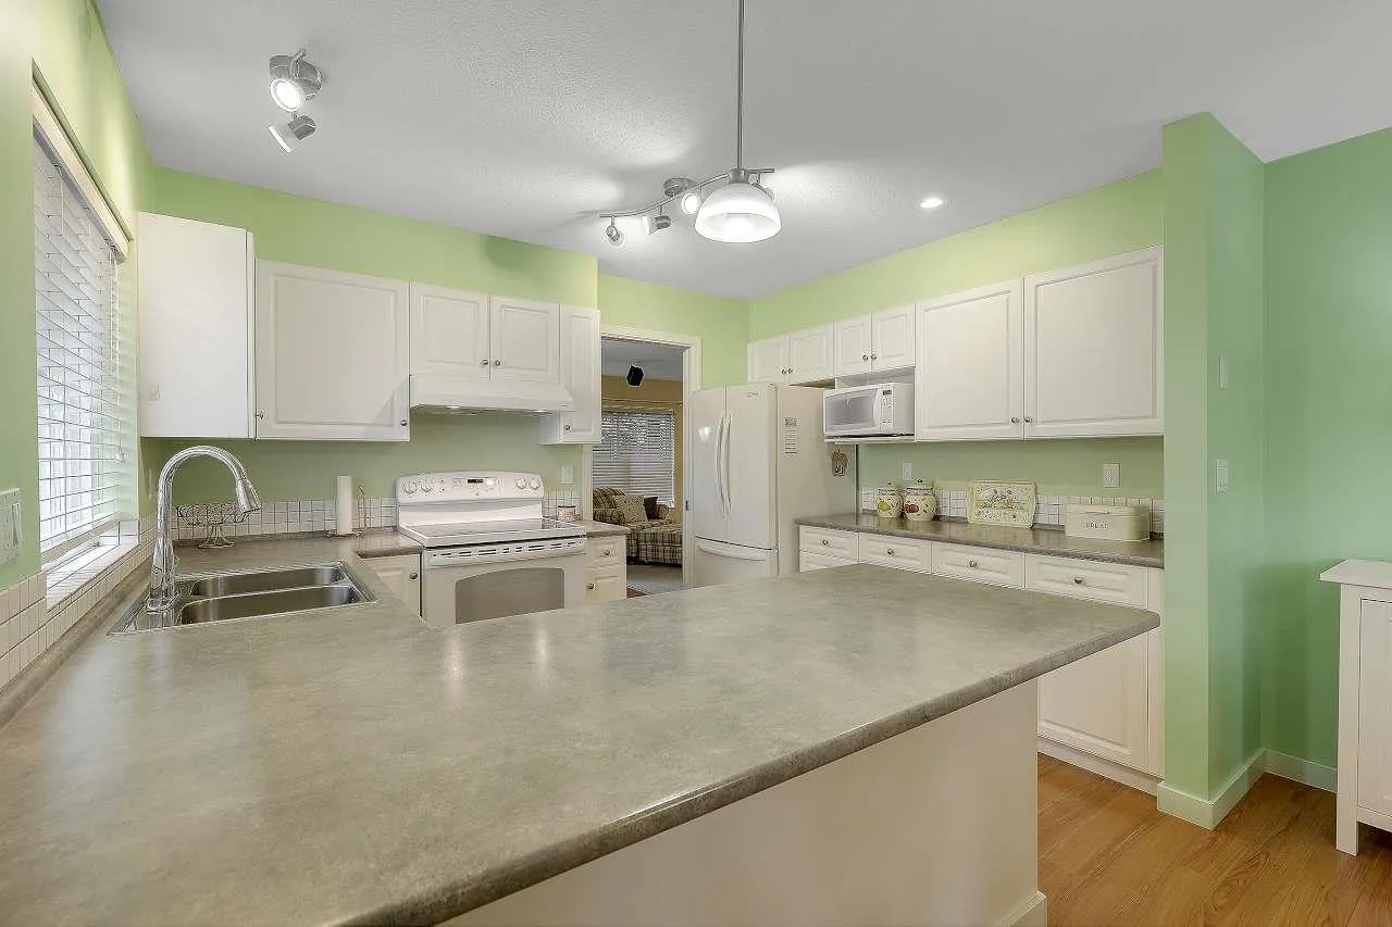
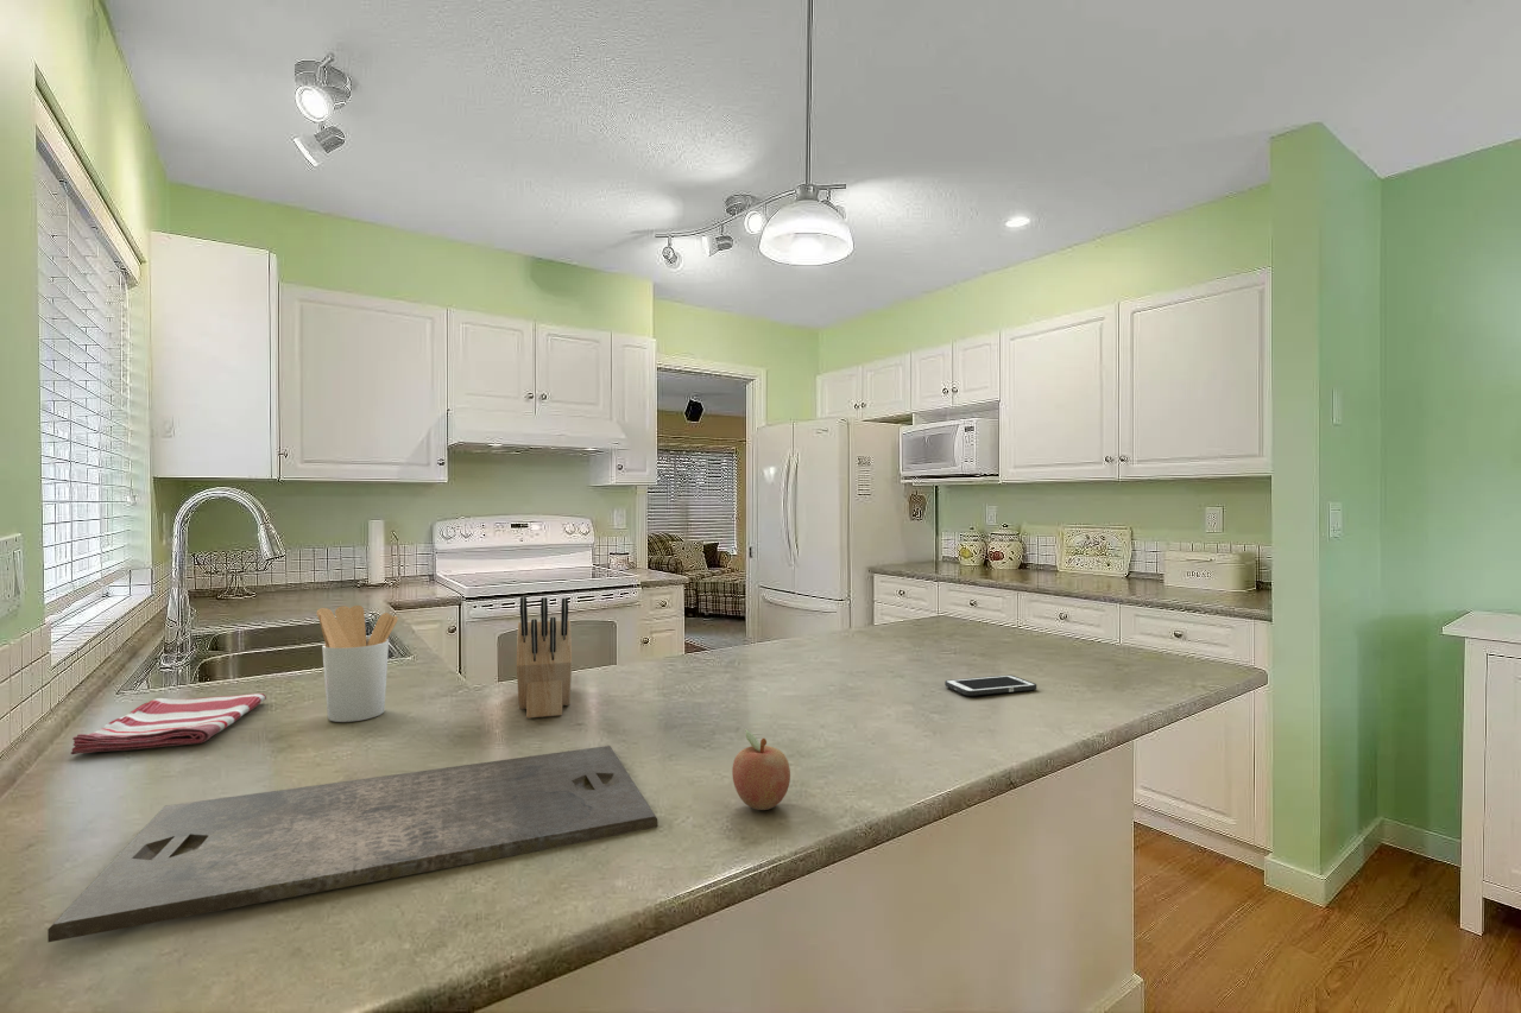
+ dish towel [70,692,267,755]
+ cell phone [943,675,1037,697]
+ knife block [516,596,573,720]
+ cutting board [46,745,658,943]
+ fruit [731,728,791,811]
+ utensil holder [315,604,399,723]
